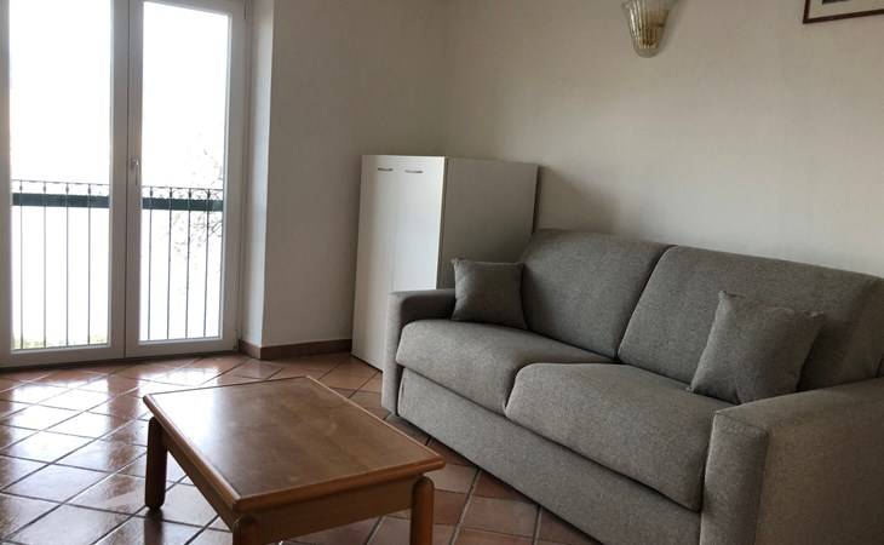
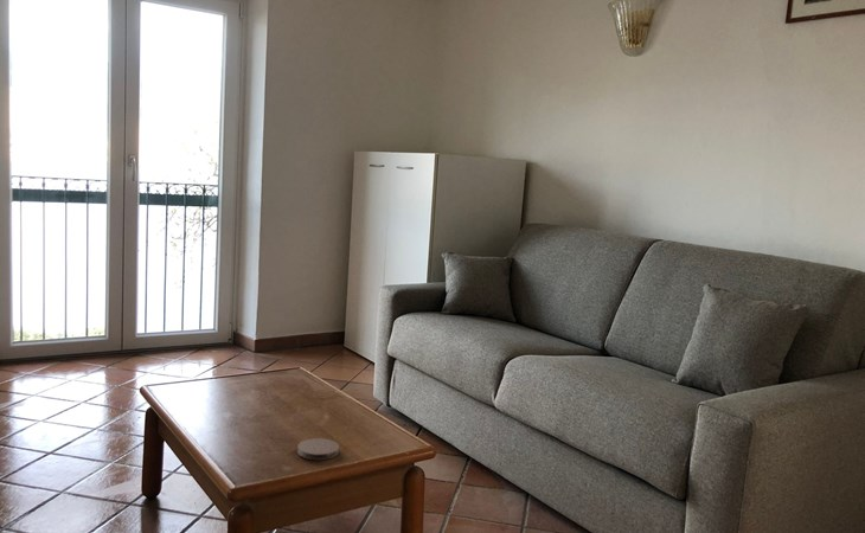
+ coaster [296,437,340,461]
